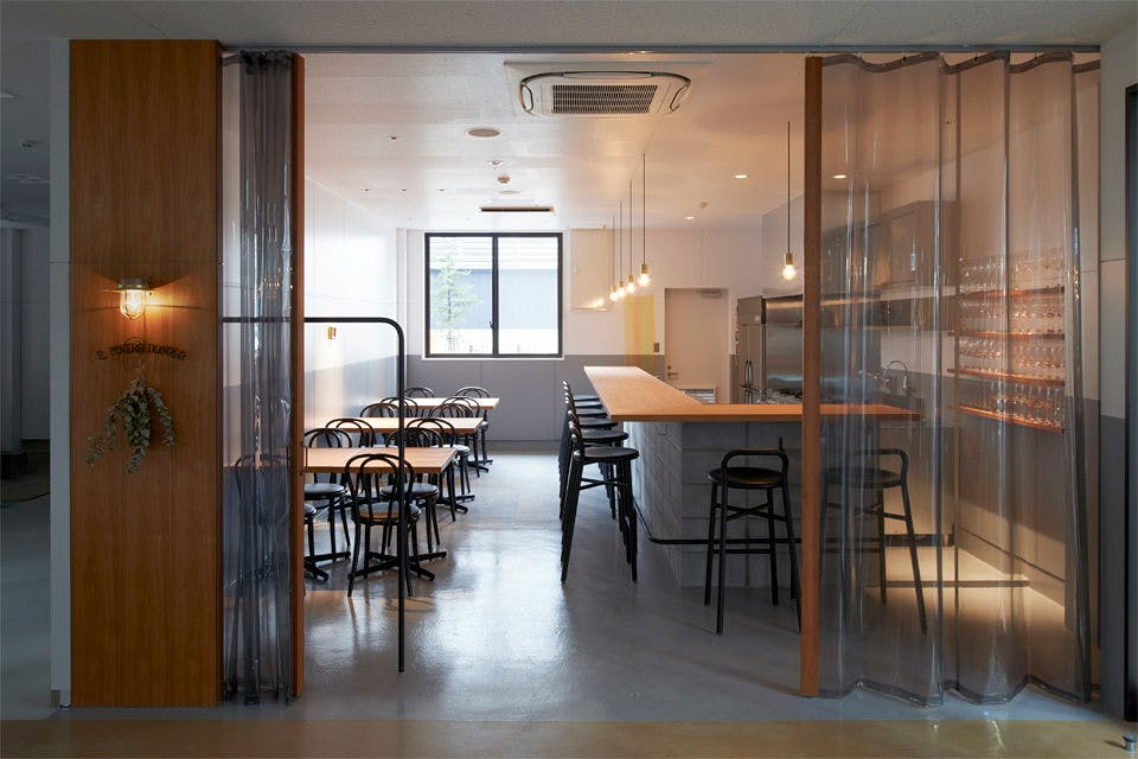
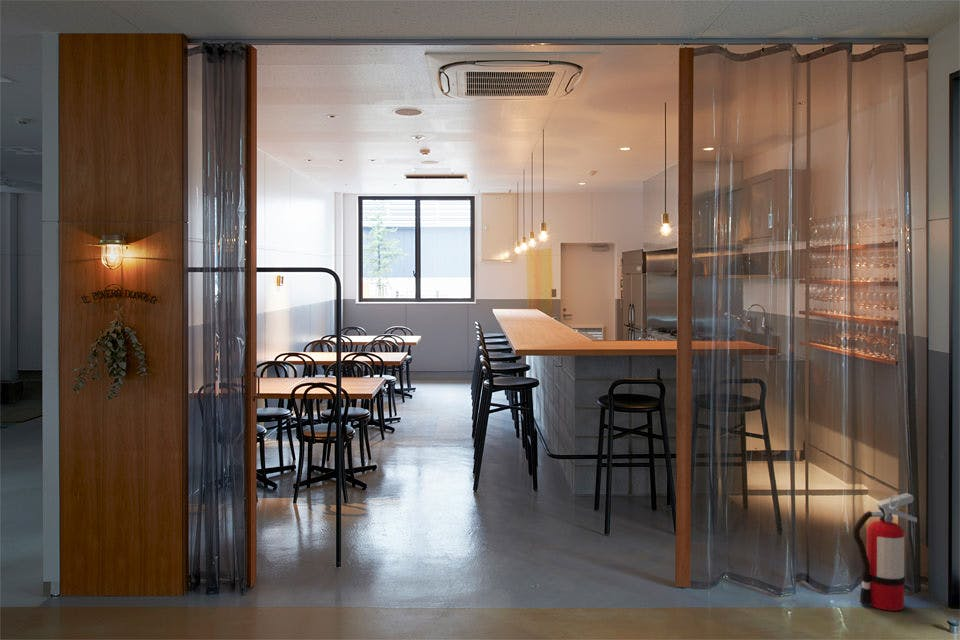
+ fire extinguisher [852,492,918,612]
